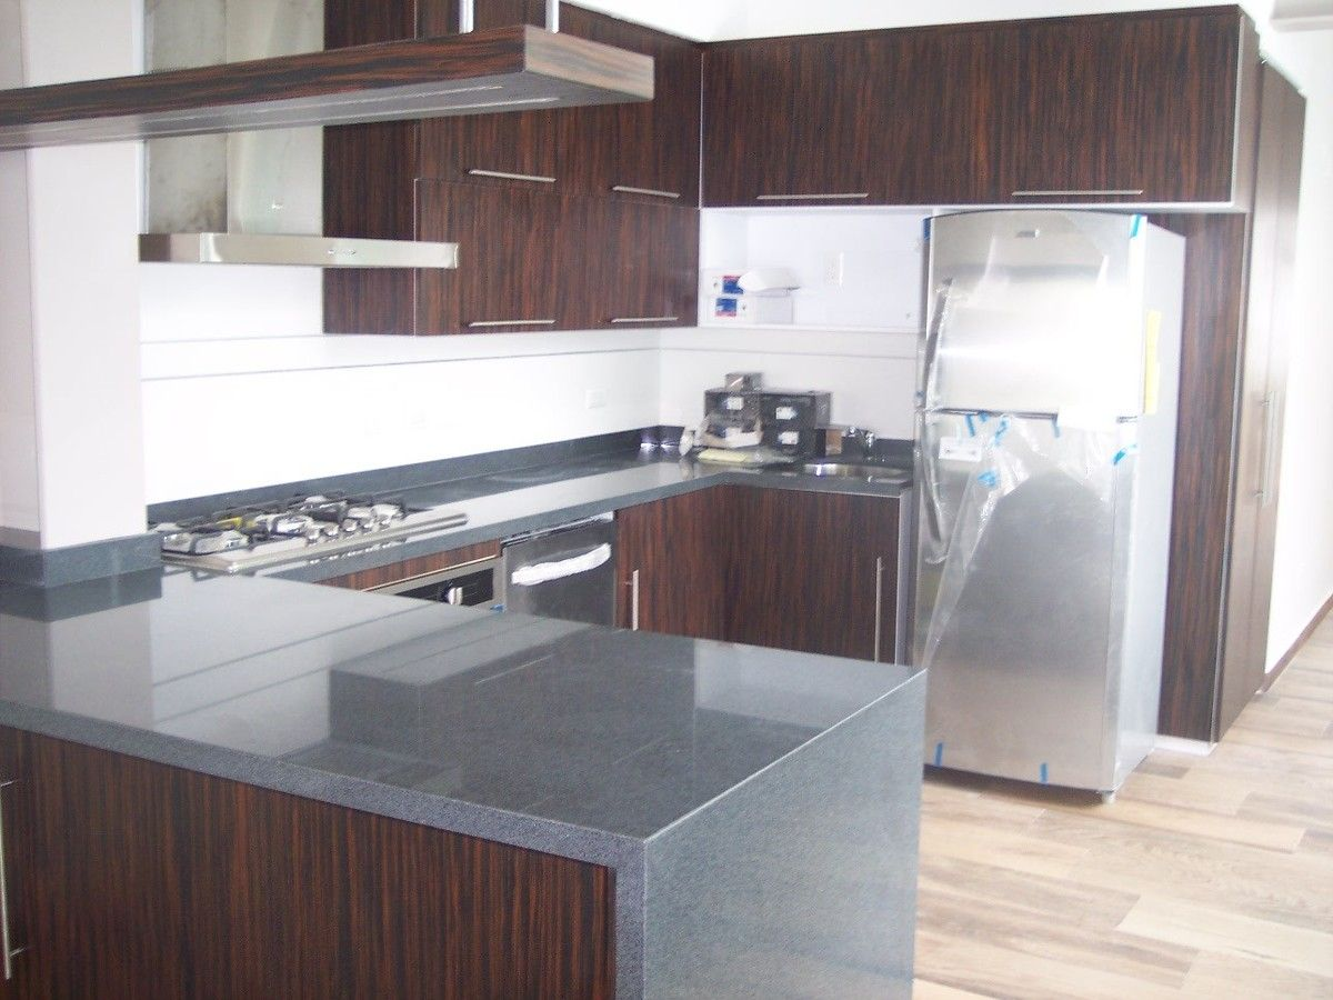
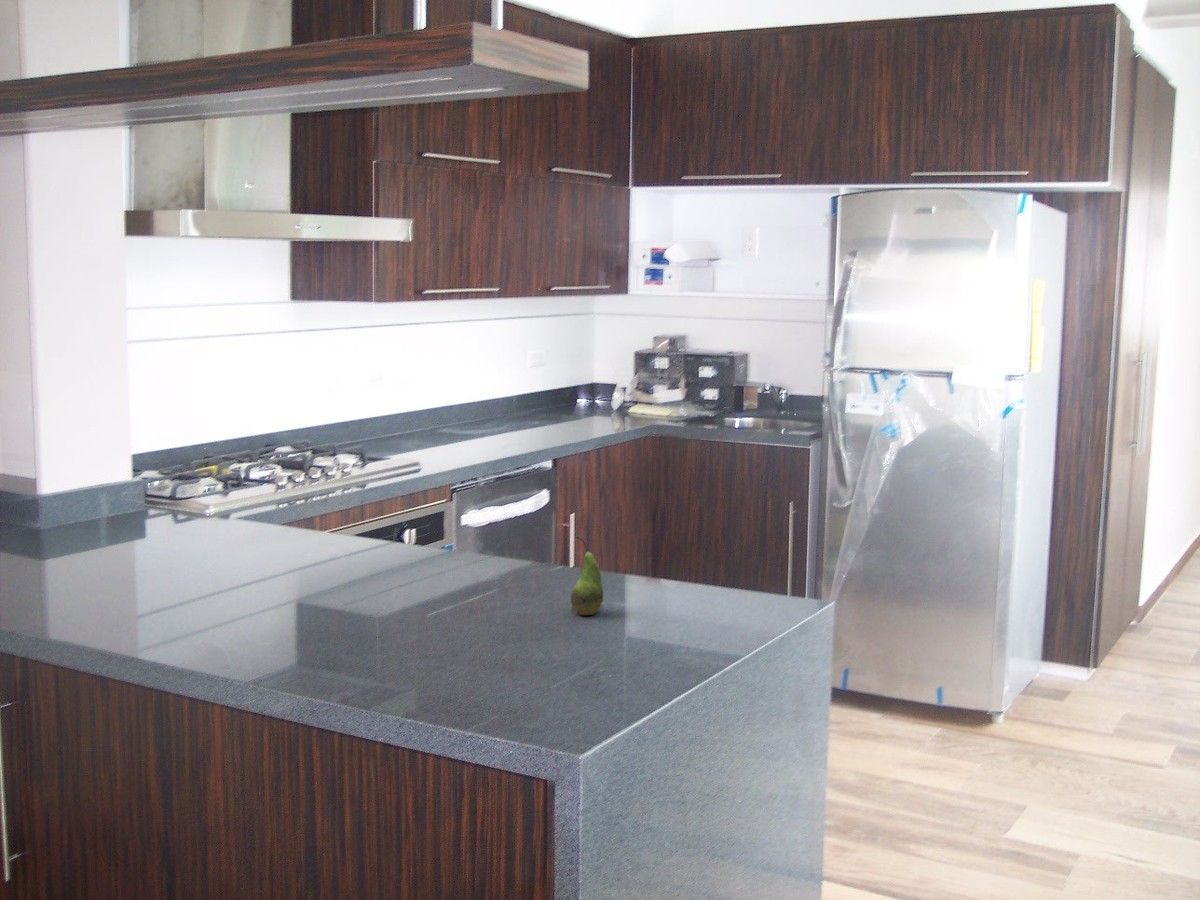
+ fruit [570,535,604,616]
